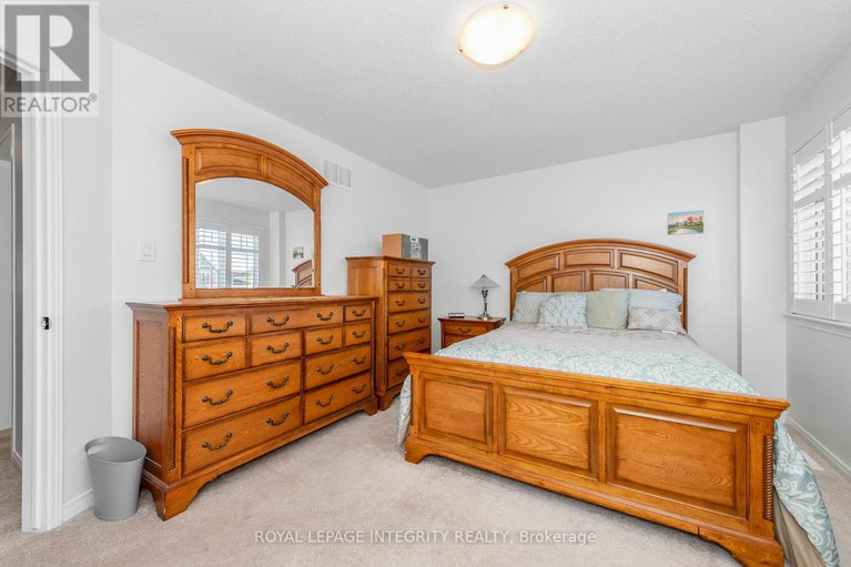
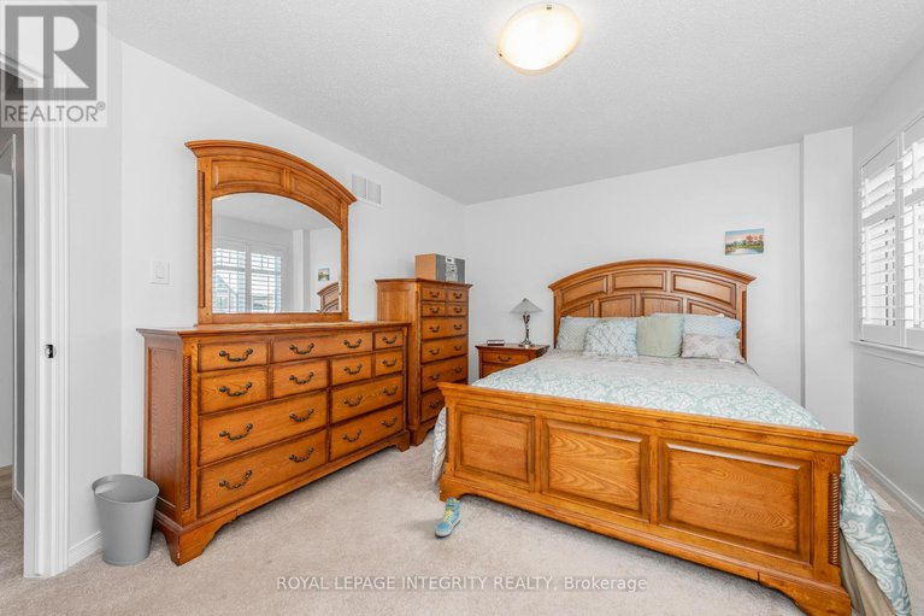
+ sneaker [435,497,461,538]
